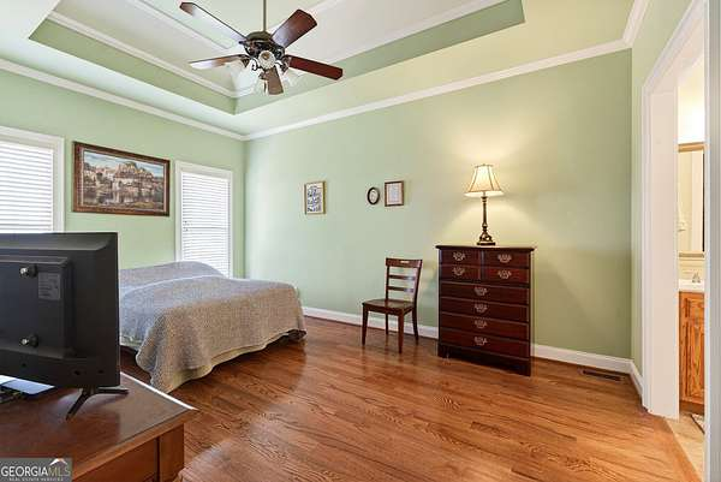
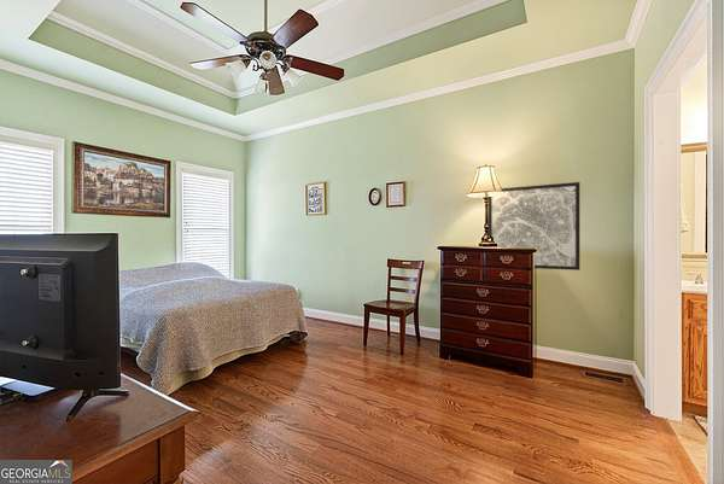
+ wall art [487,181,580,272]
